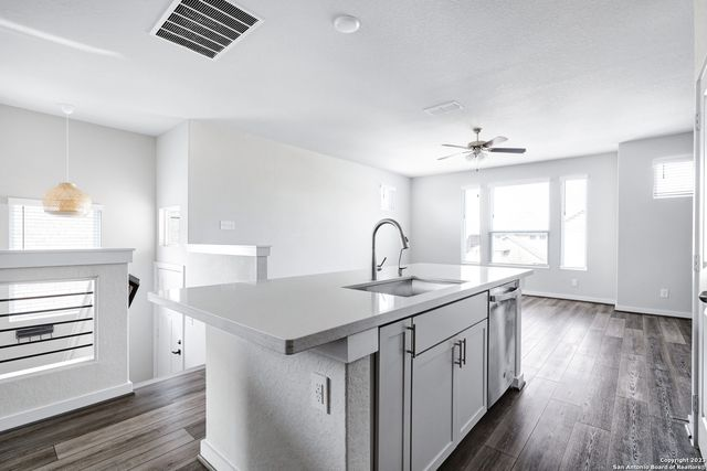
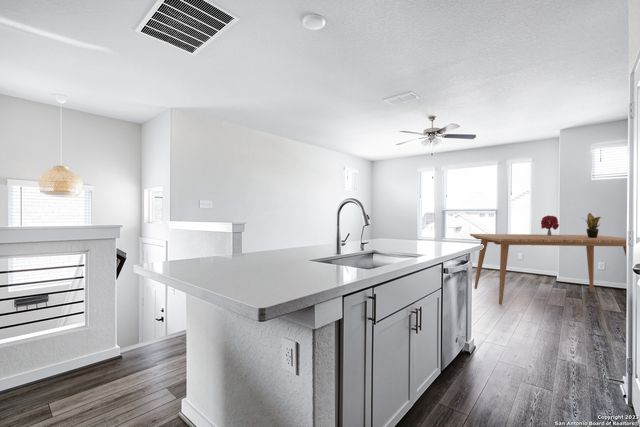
+ dining table [469,233,627,306]
+ bouquet [540,214,560,236]
+ potted plant [581,212,602,238]
